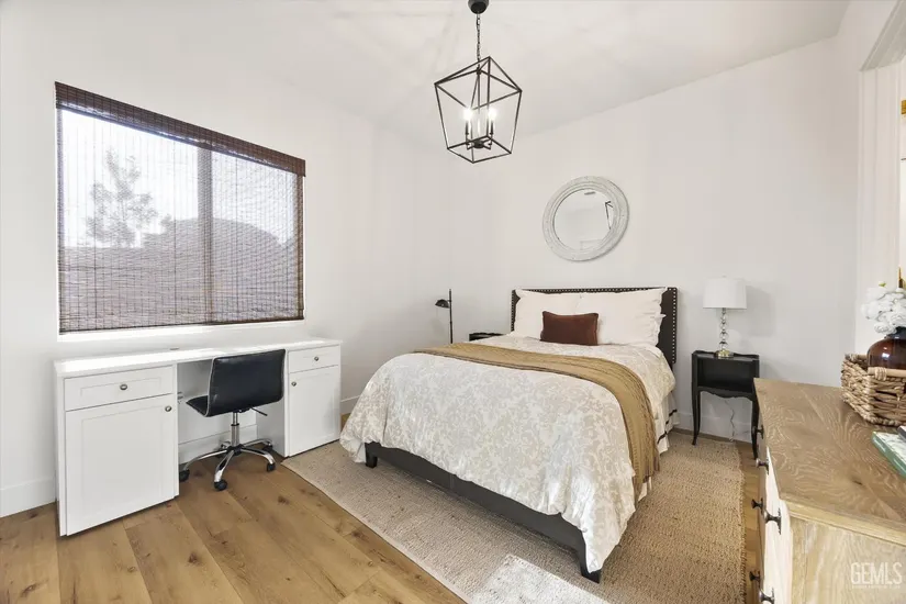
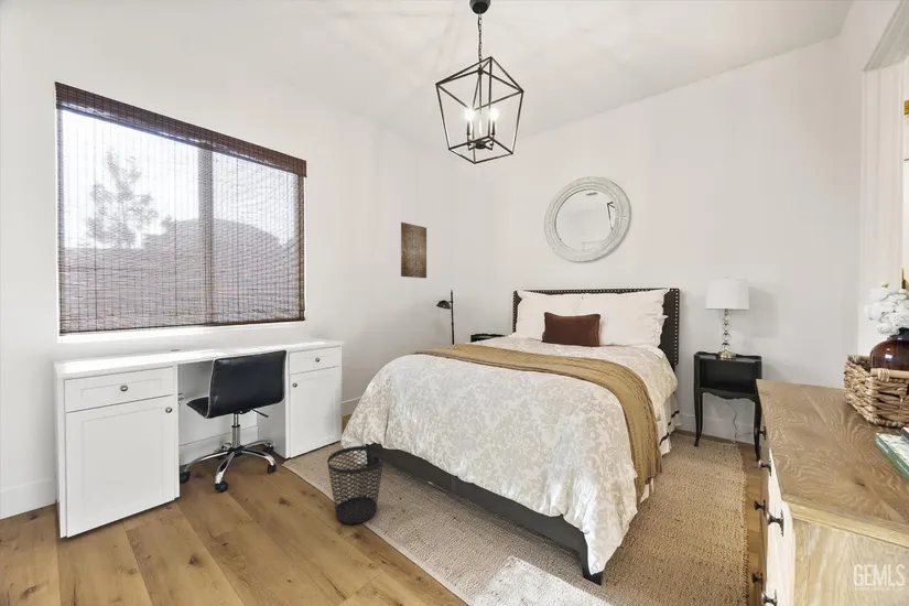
+ wall art [400,221,428,279]
+ wastebasket [326,445,386,524]
